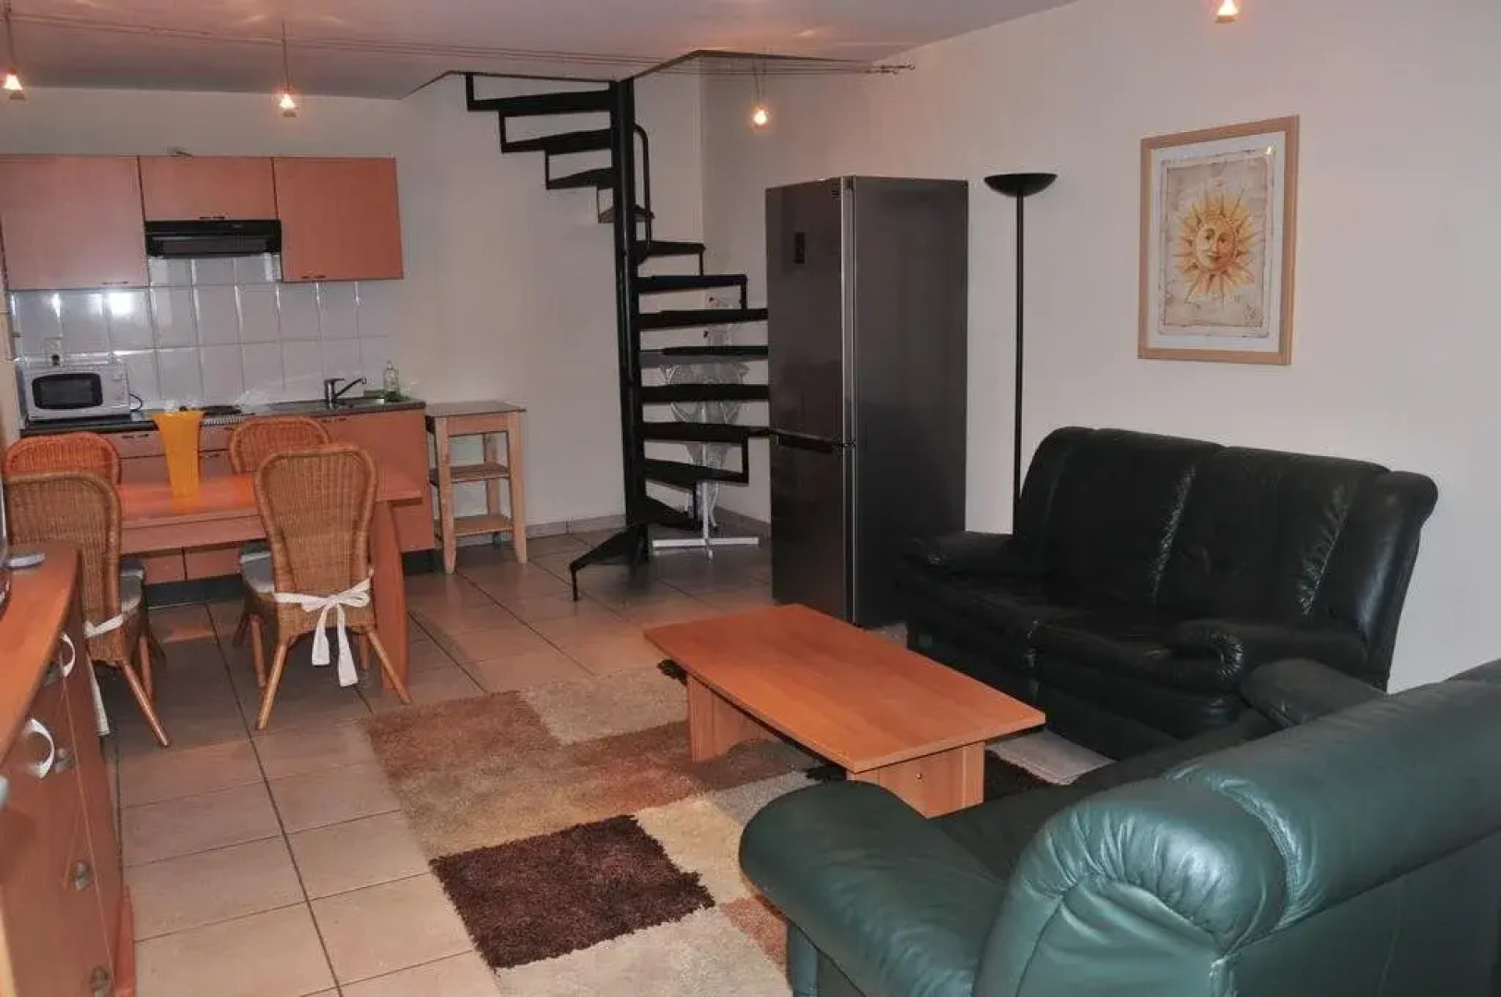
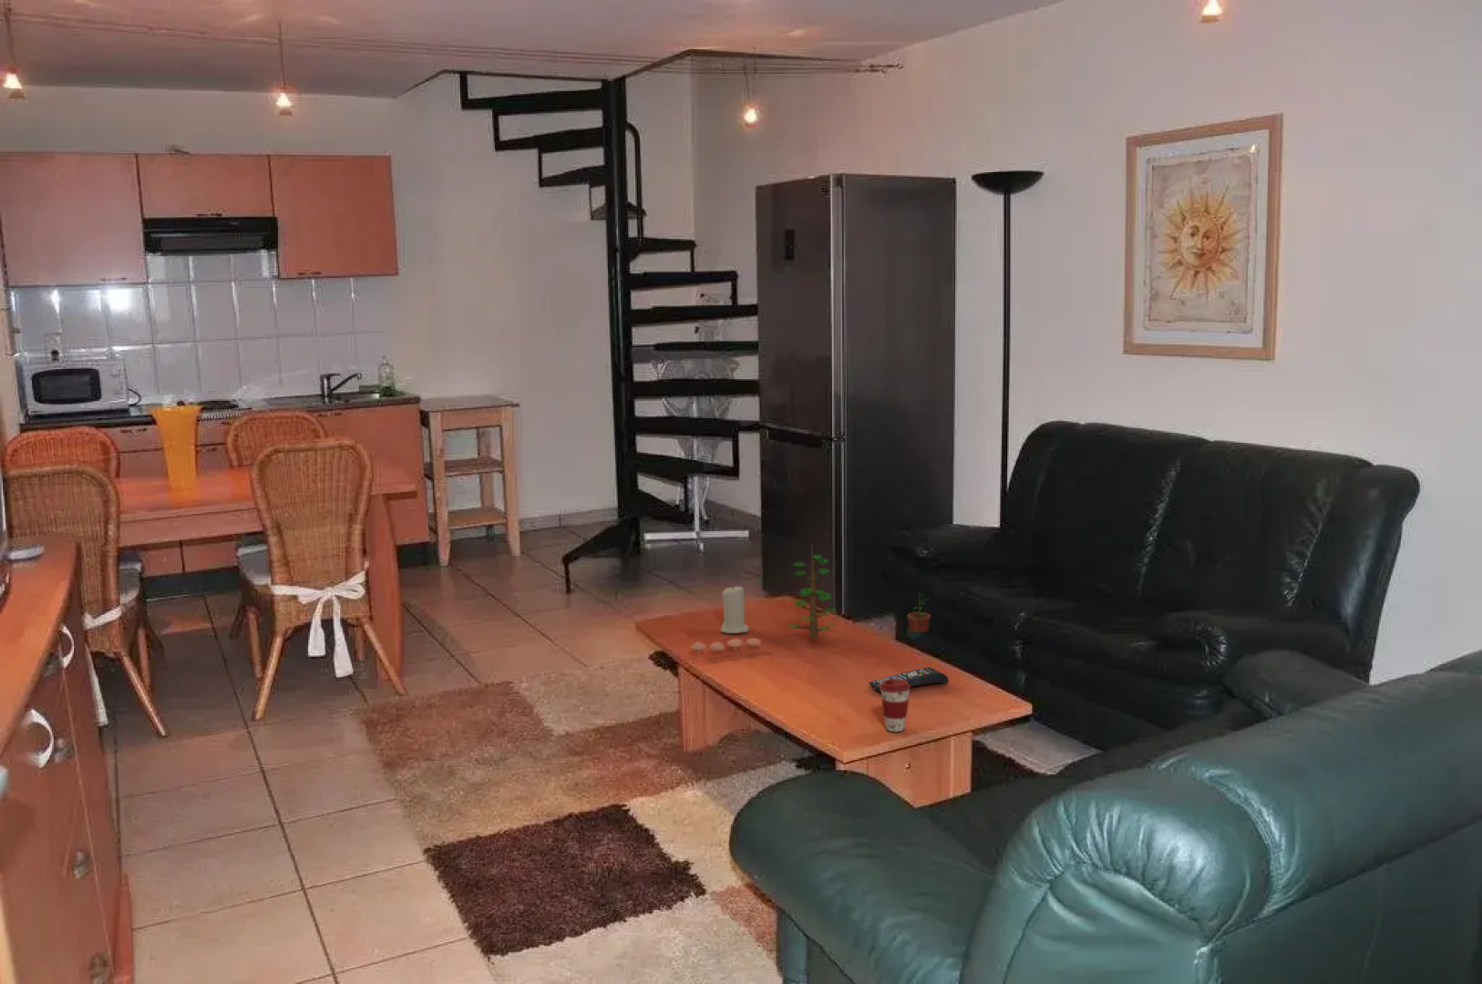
+ remote control [868,667,949,693]
+ plant [690,545,932,656]
+ candle [720,584,750,634]
+ coffee cup [880,679,912,733]
